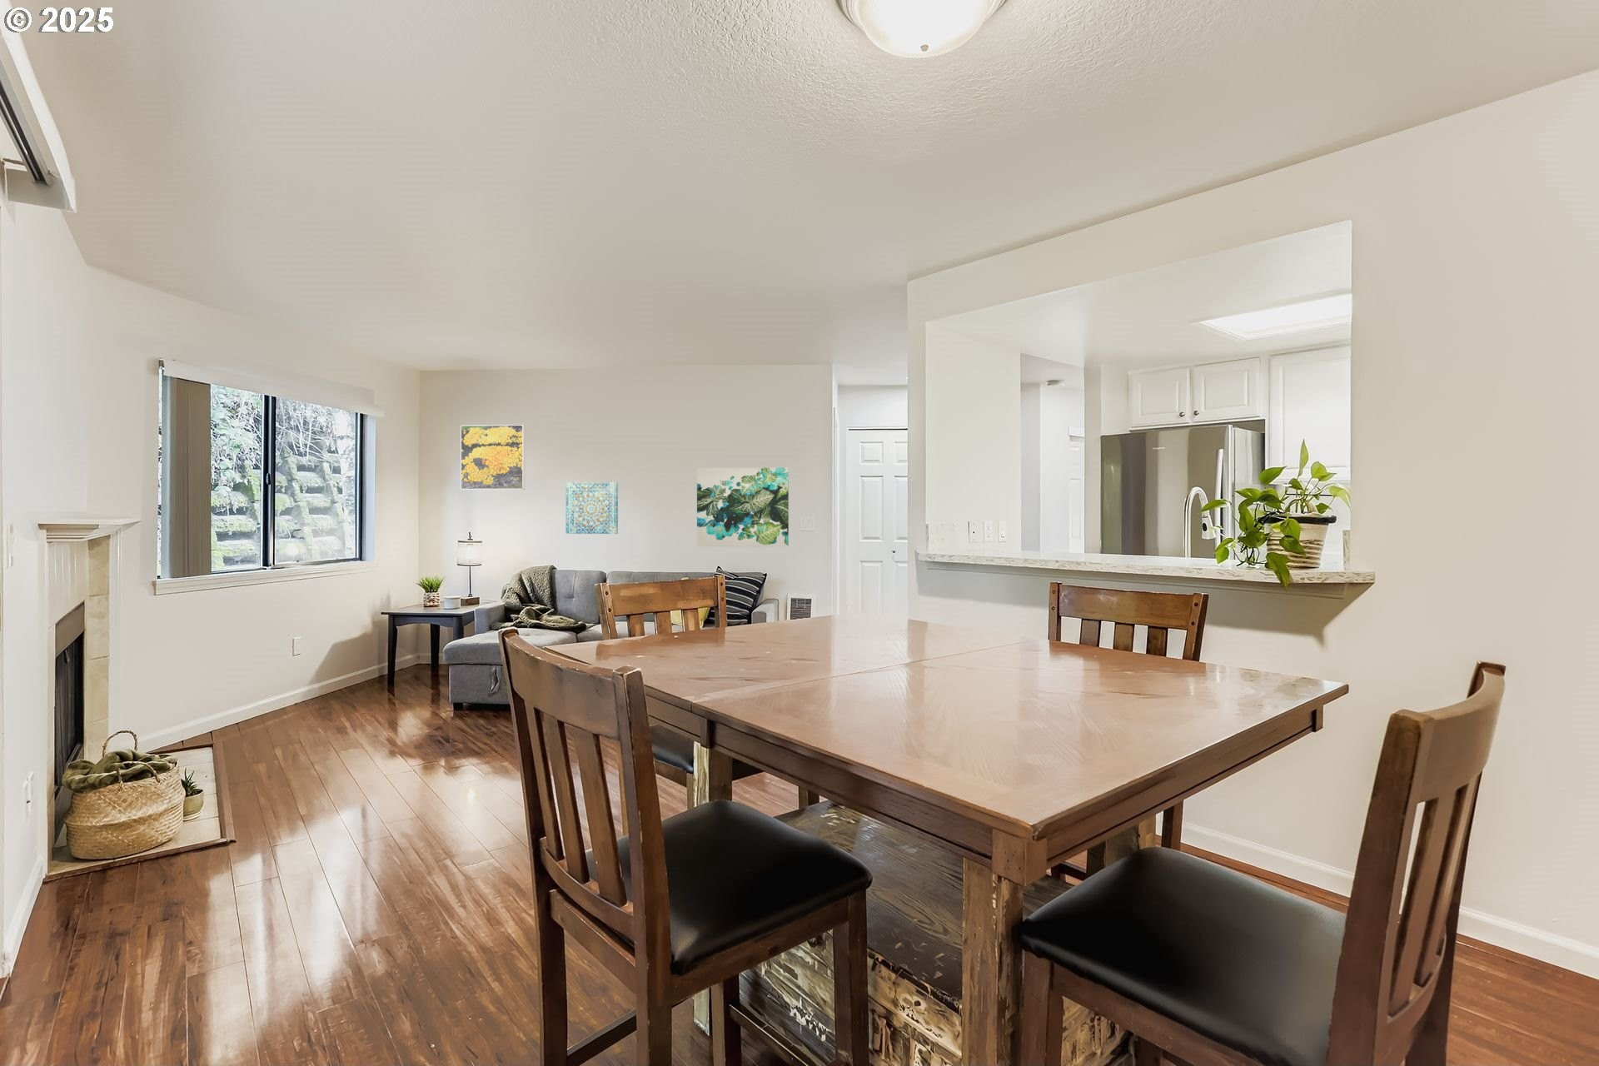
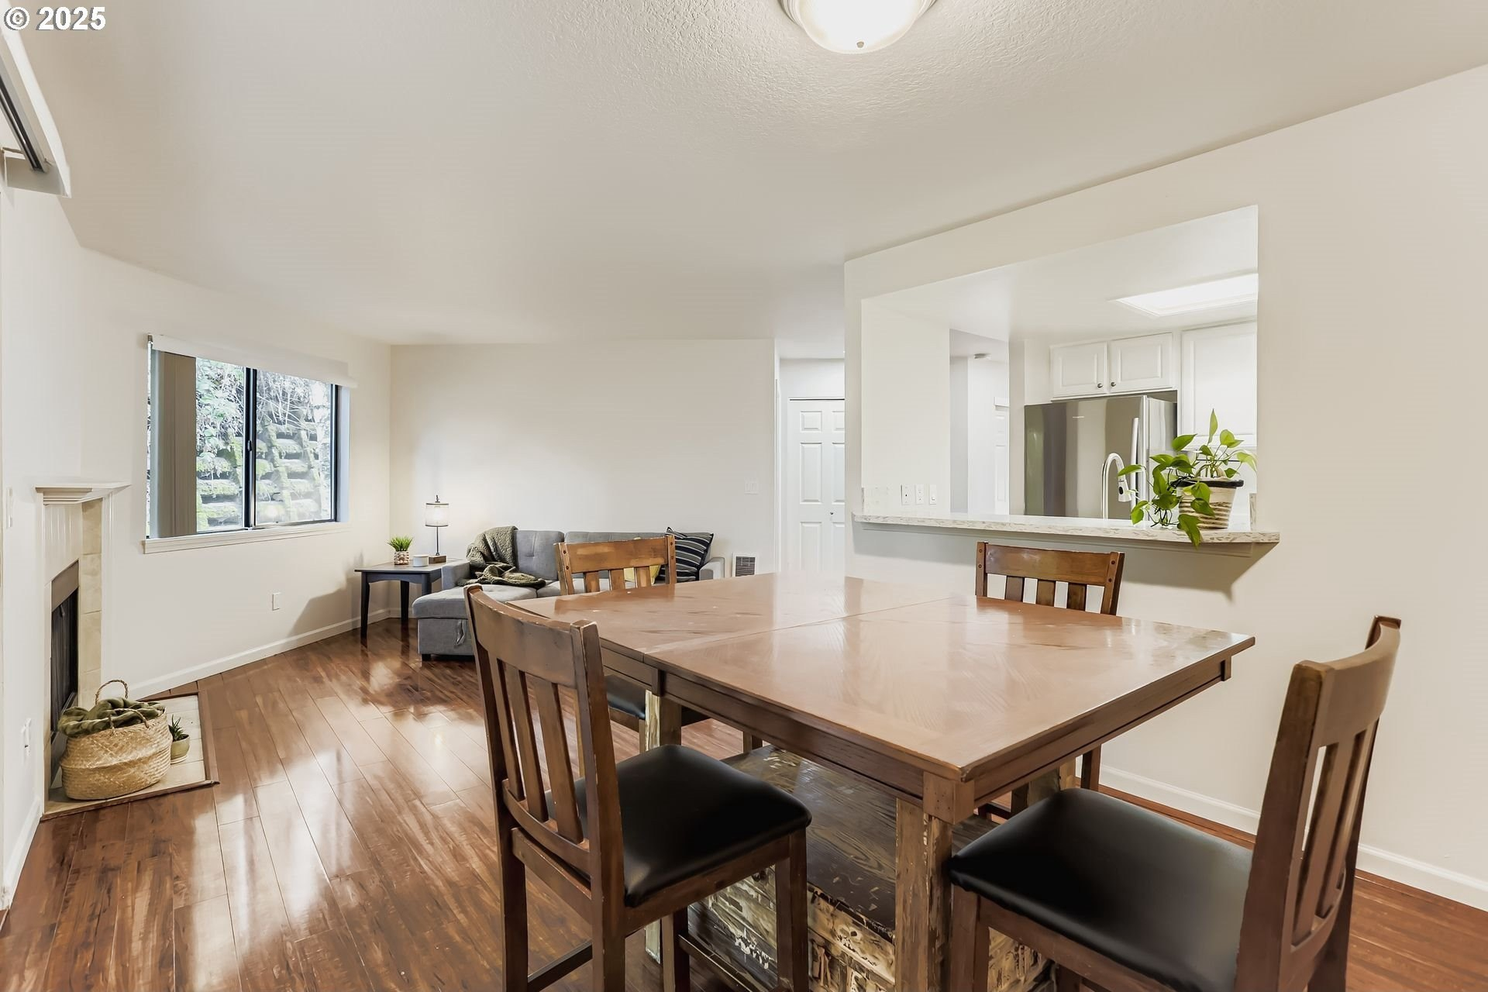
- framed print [459,424,526,490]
- wall art [696,466,790,547]
- wall art [565,482,619,534]
